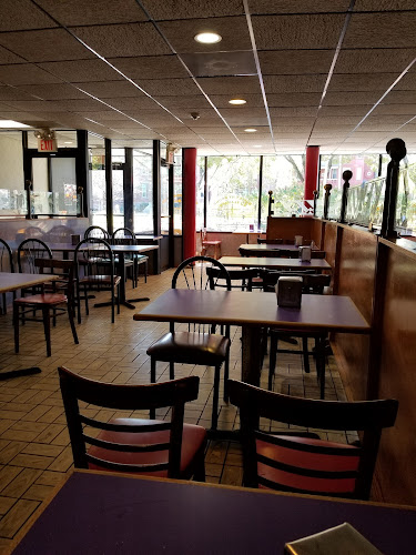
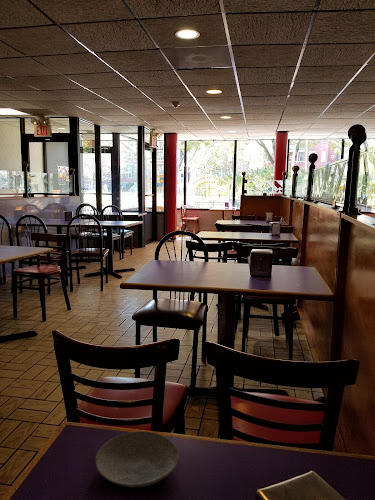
+ plate [94,430,180,488]
